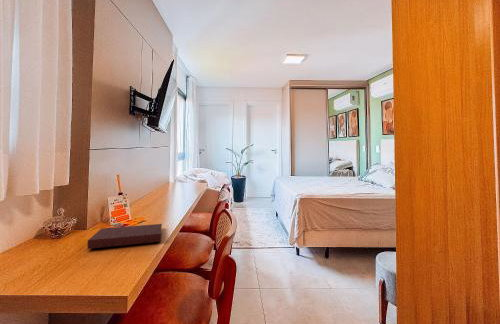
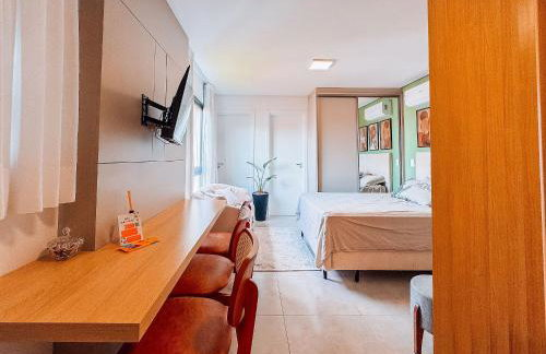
- notebook [87,223,163,250]
